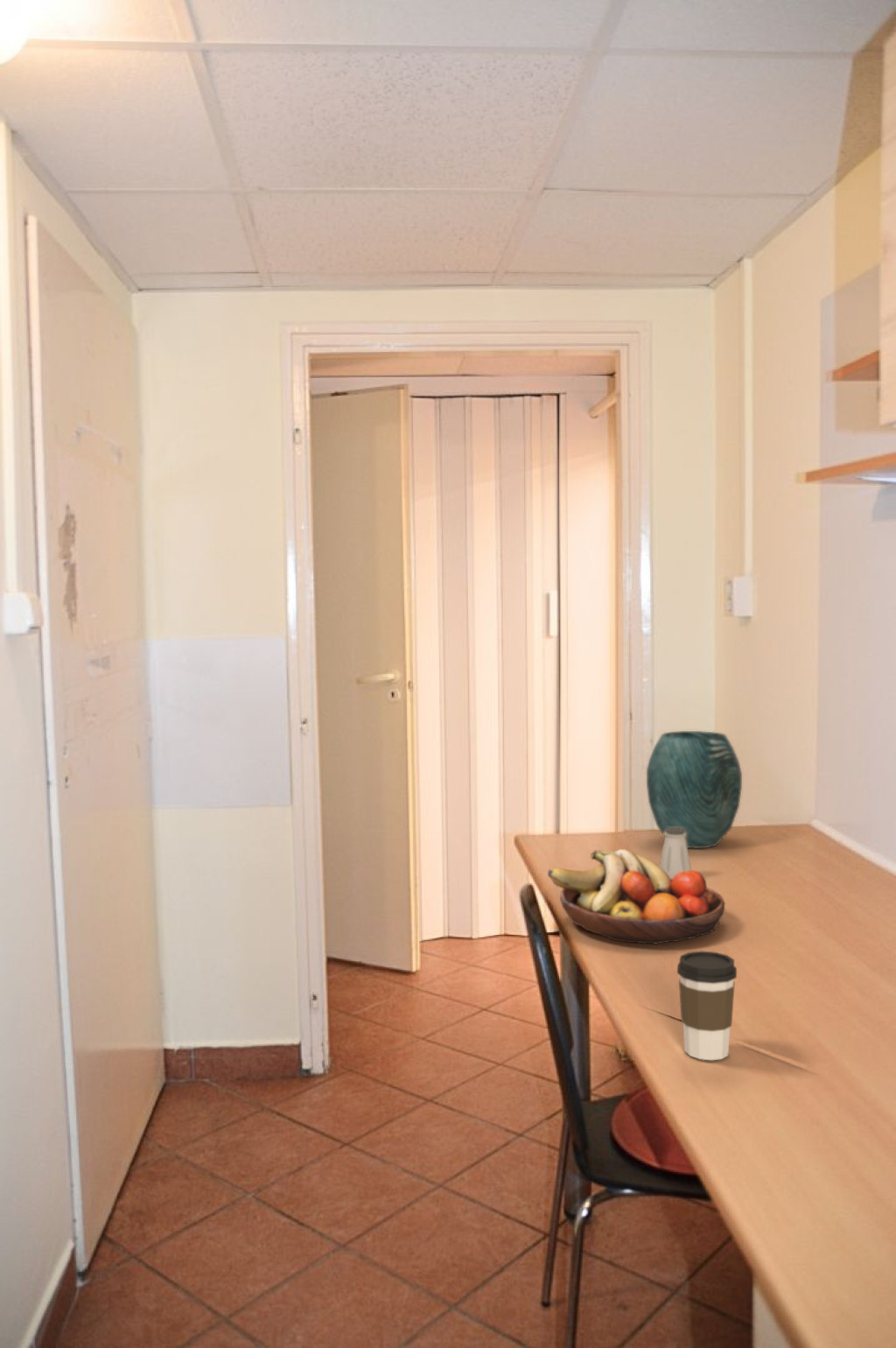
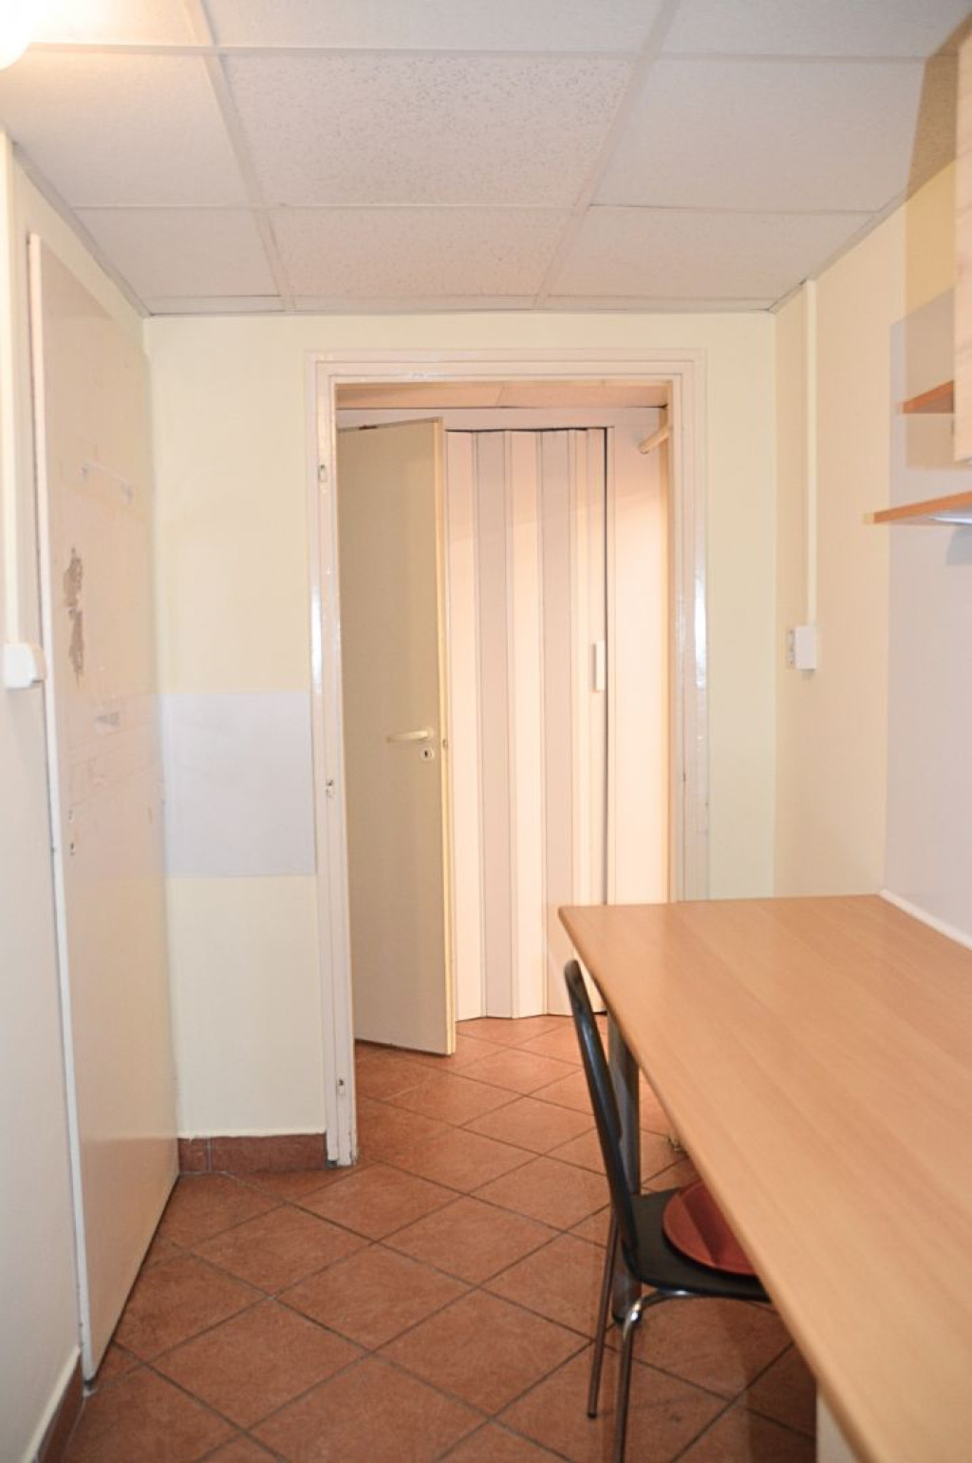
- coffee cup [676,950,738,1061]
- saltshaker [658,828,693,879]
- vase [646,730,743,849]
- fruit bowl [547,848,725,945]
